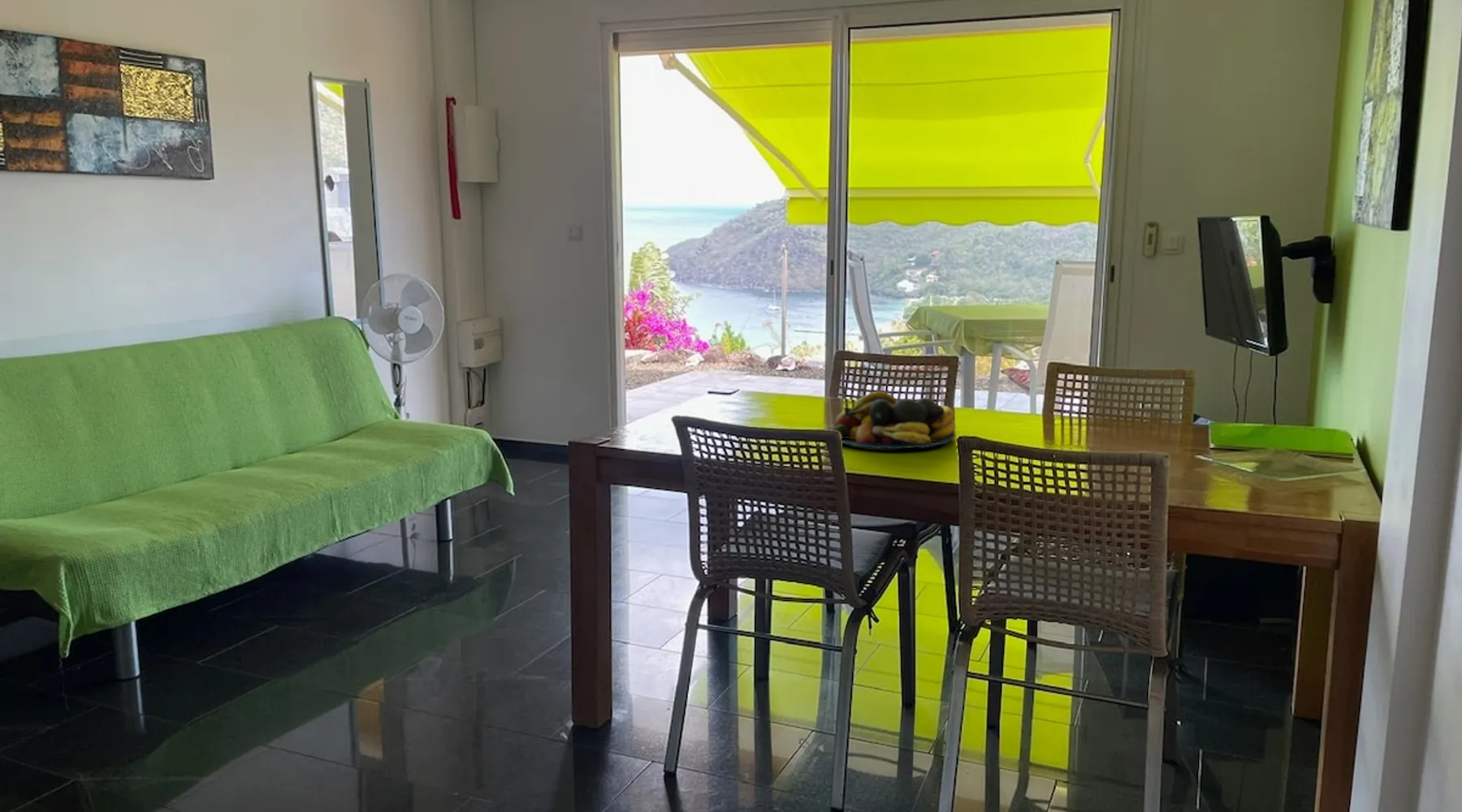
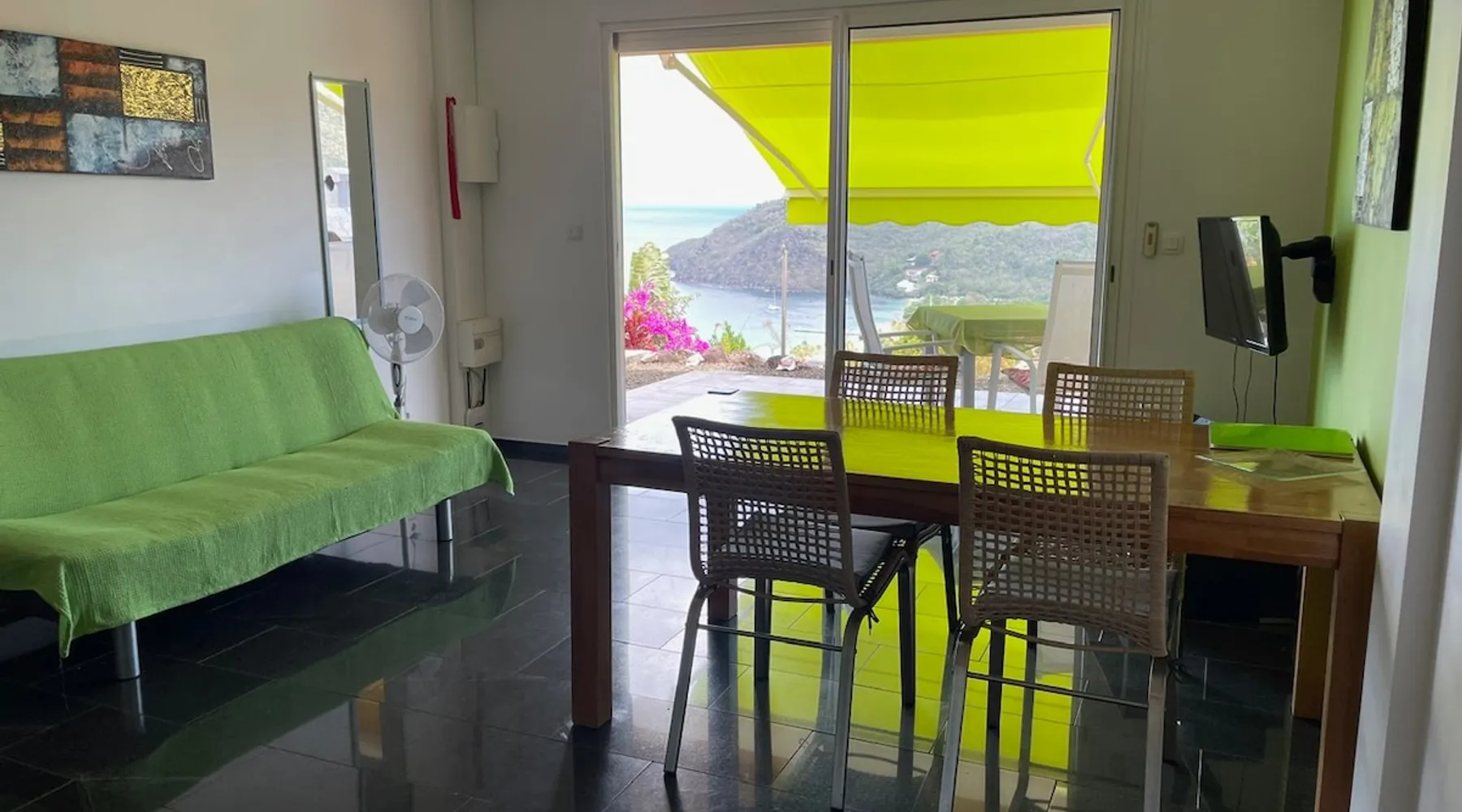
- fruit bowl [829,391,956,450]
